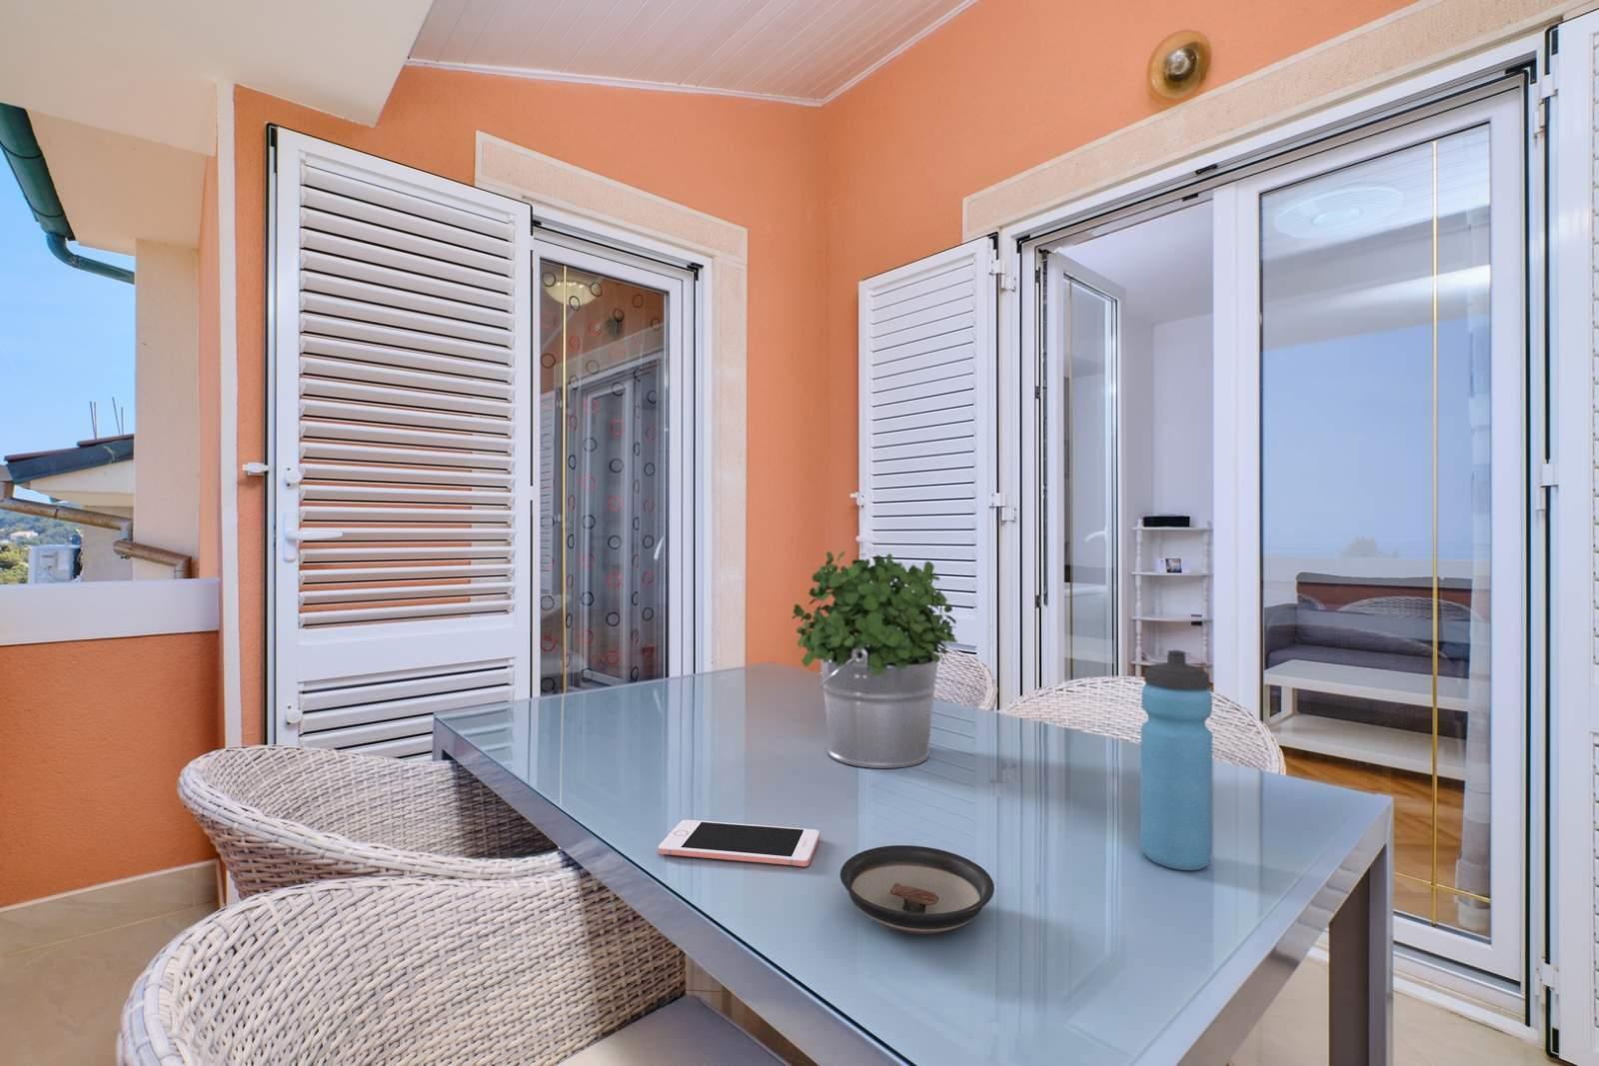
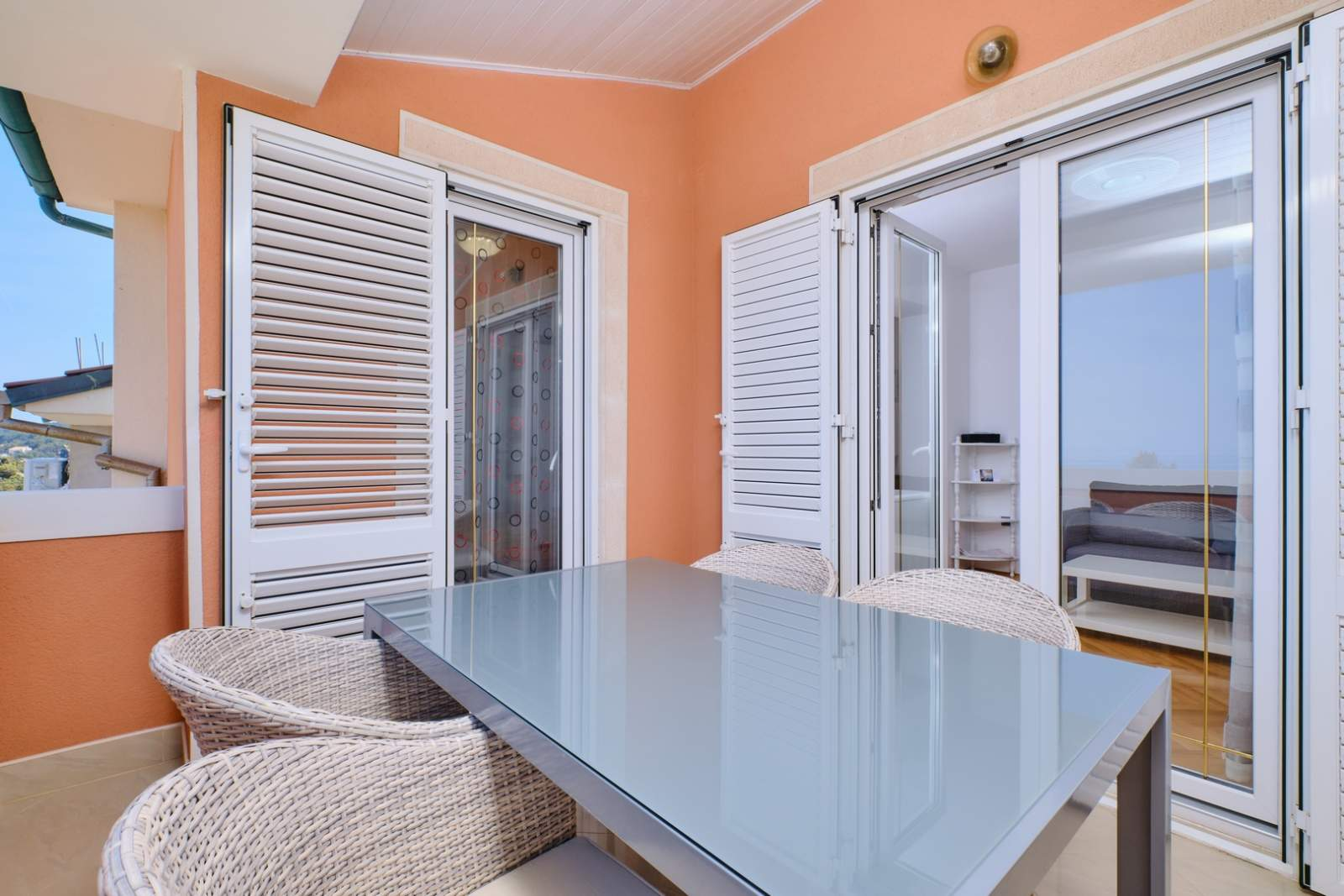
- cell phone [658,820,821,867]
- saucer [840,845,996,934]
- potted plant [790,550,959,770]
- water bottle [1140,650,1214,871]
